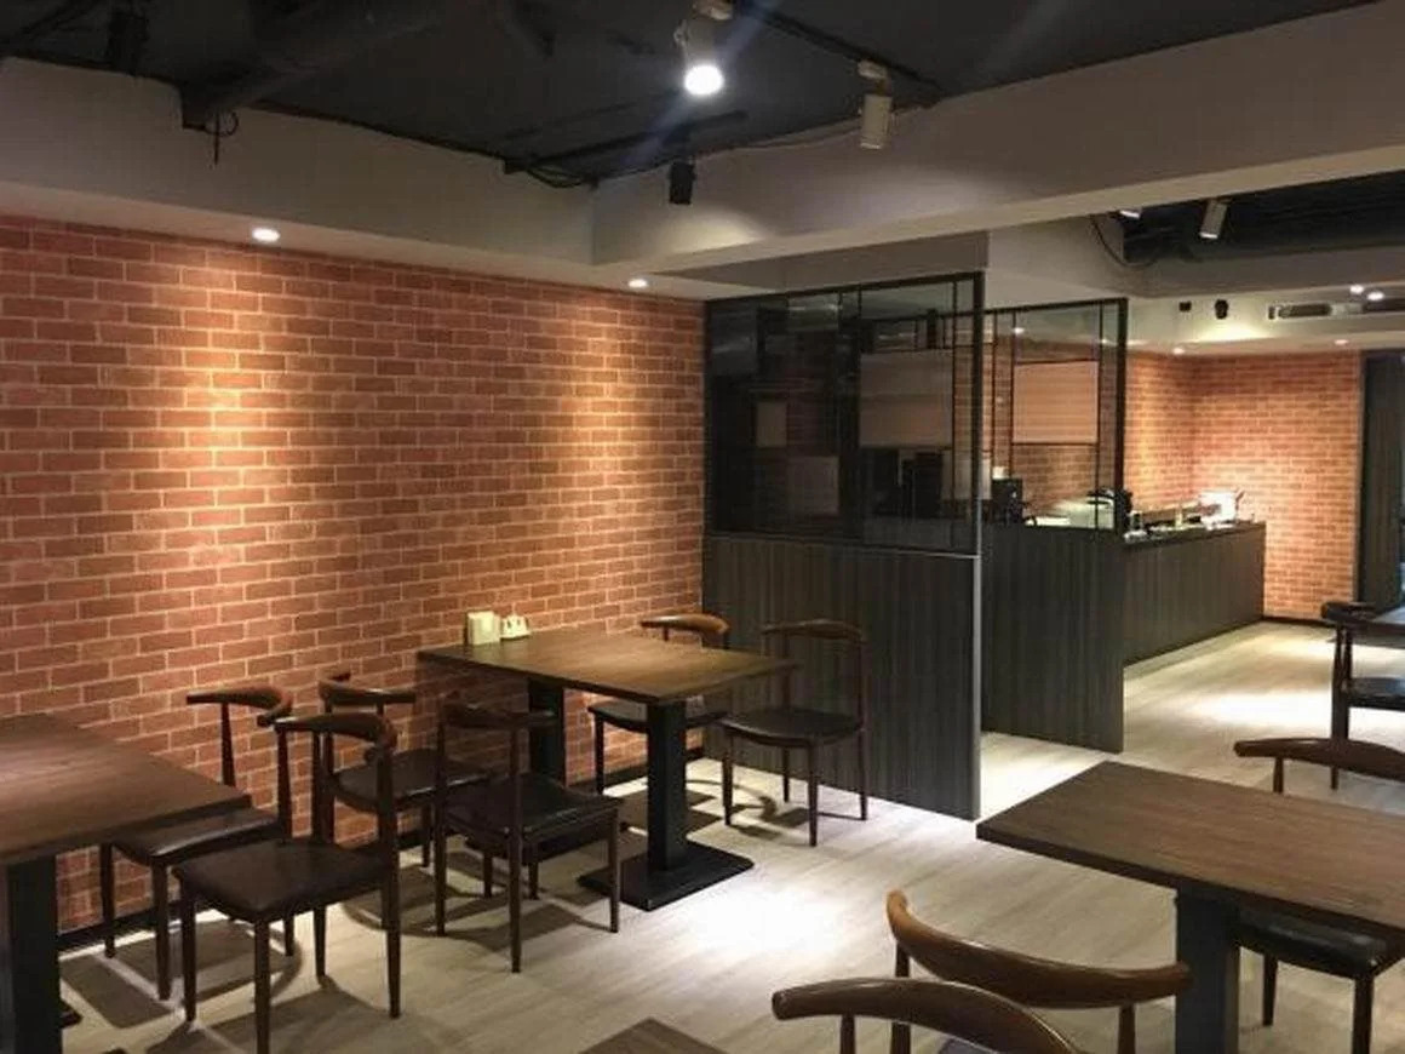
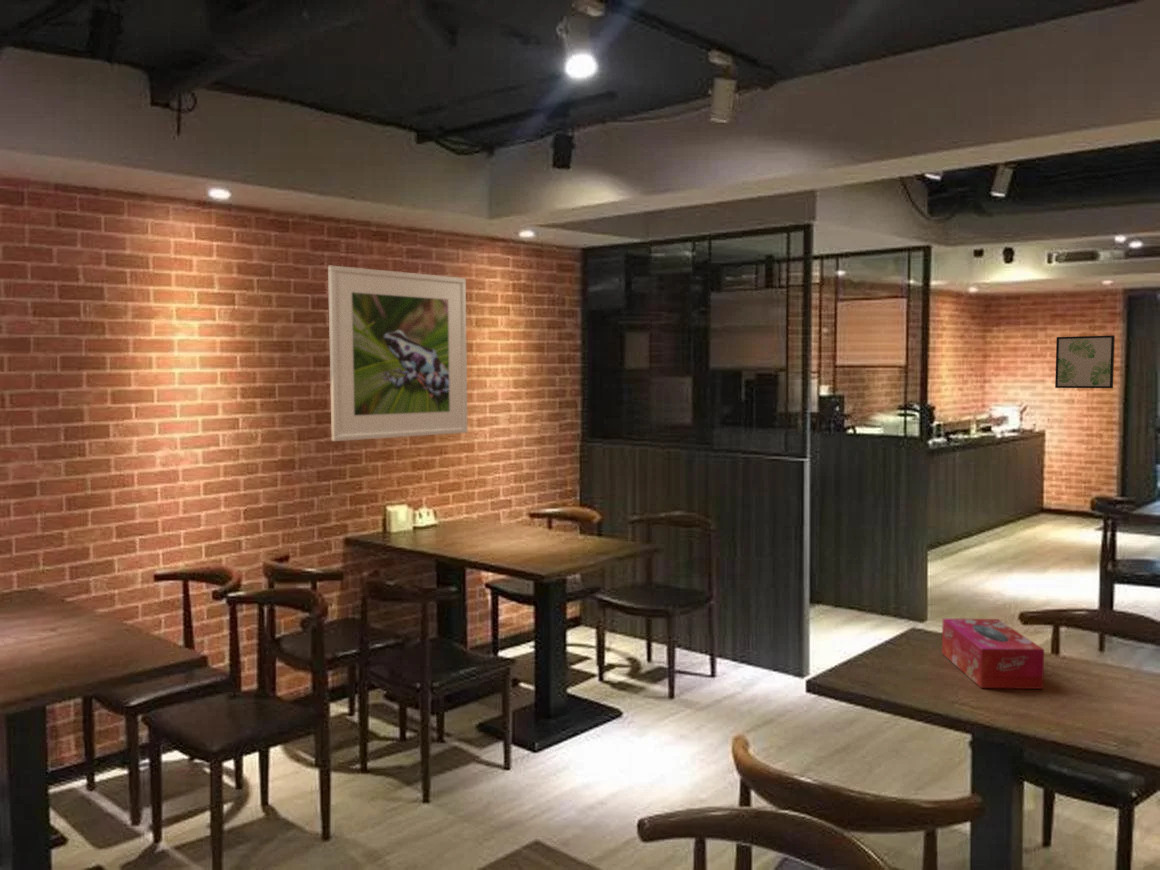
+ wall art [1054,334,1116,389]
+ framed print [327,265,468,442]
+ tissue box [941,618,1045,690]
